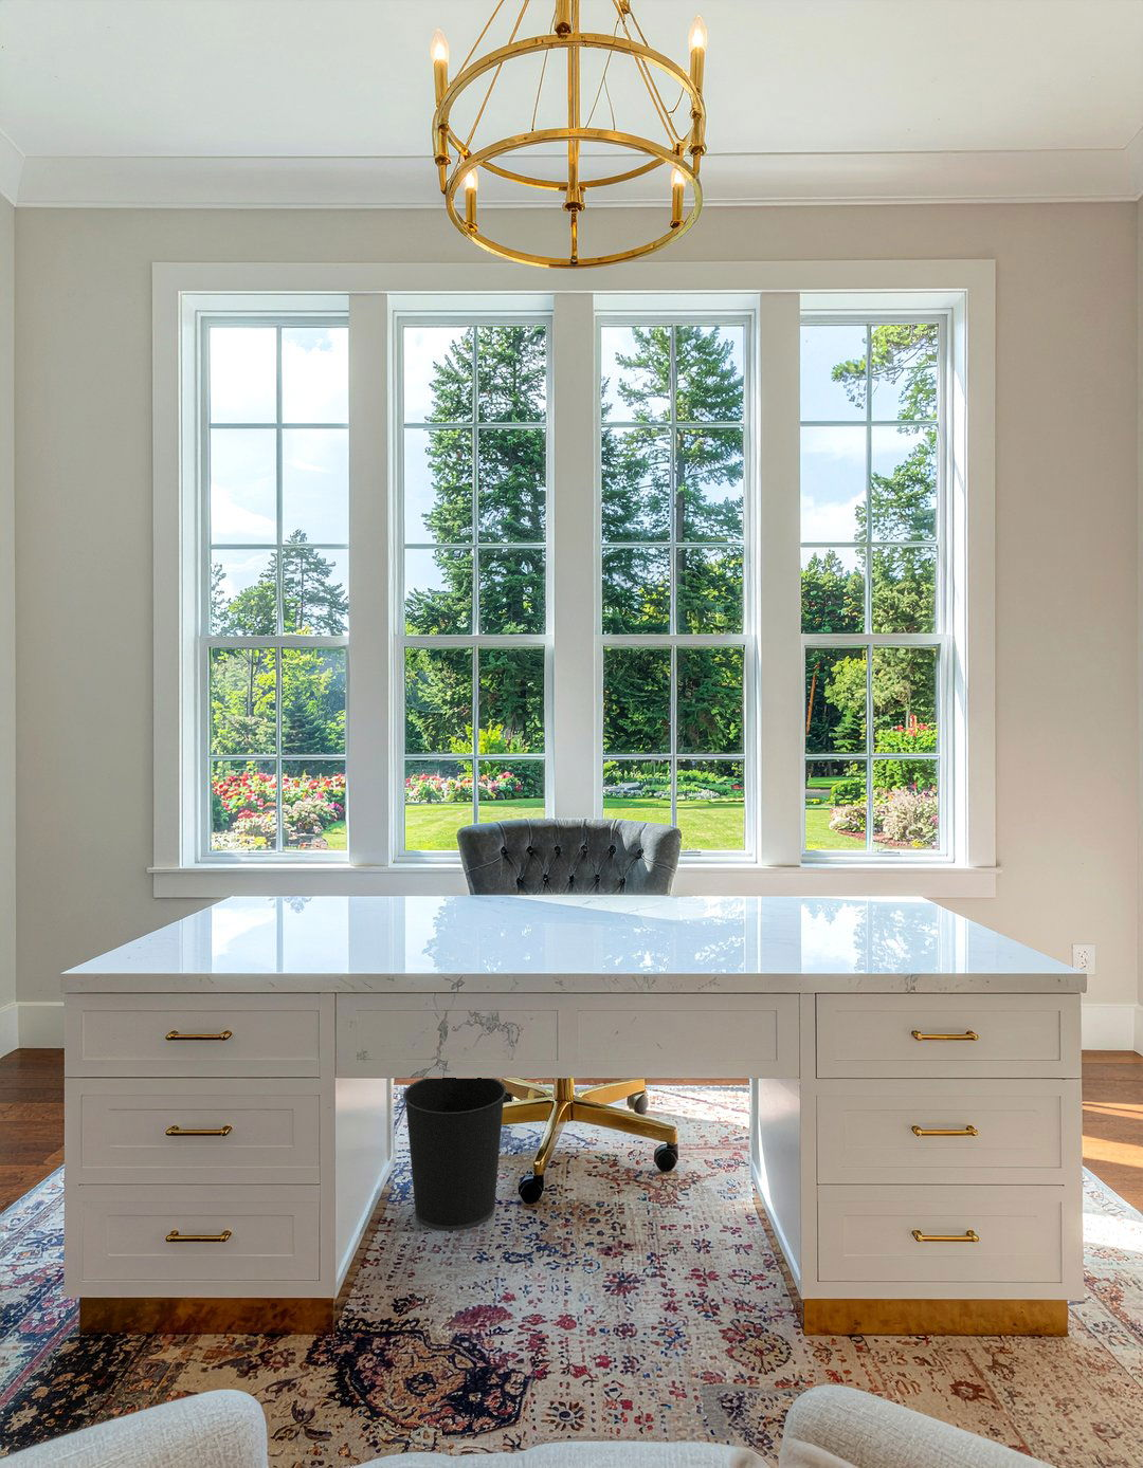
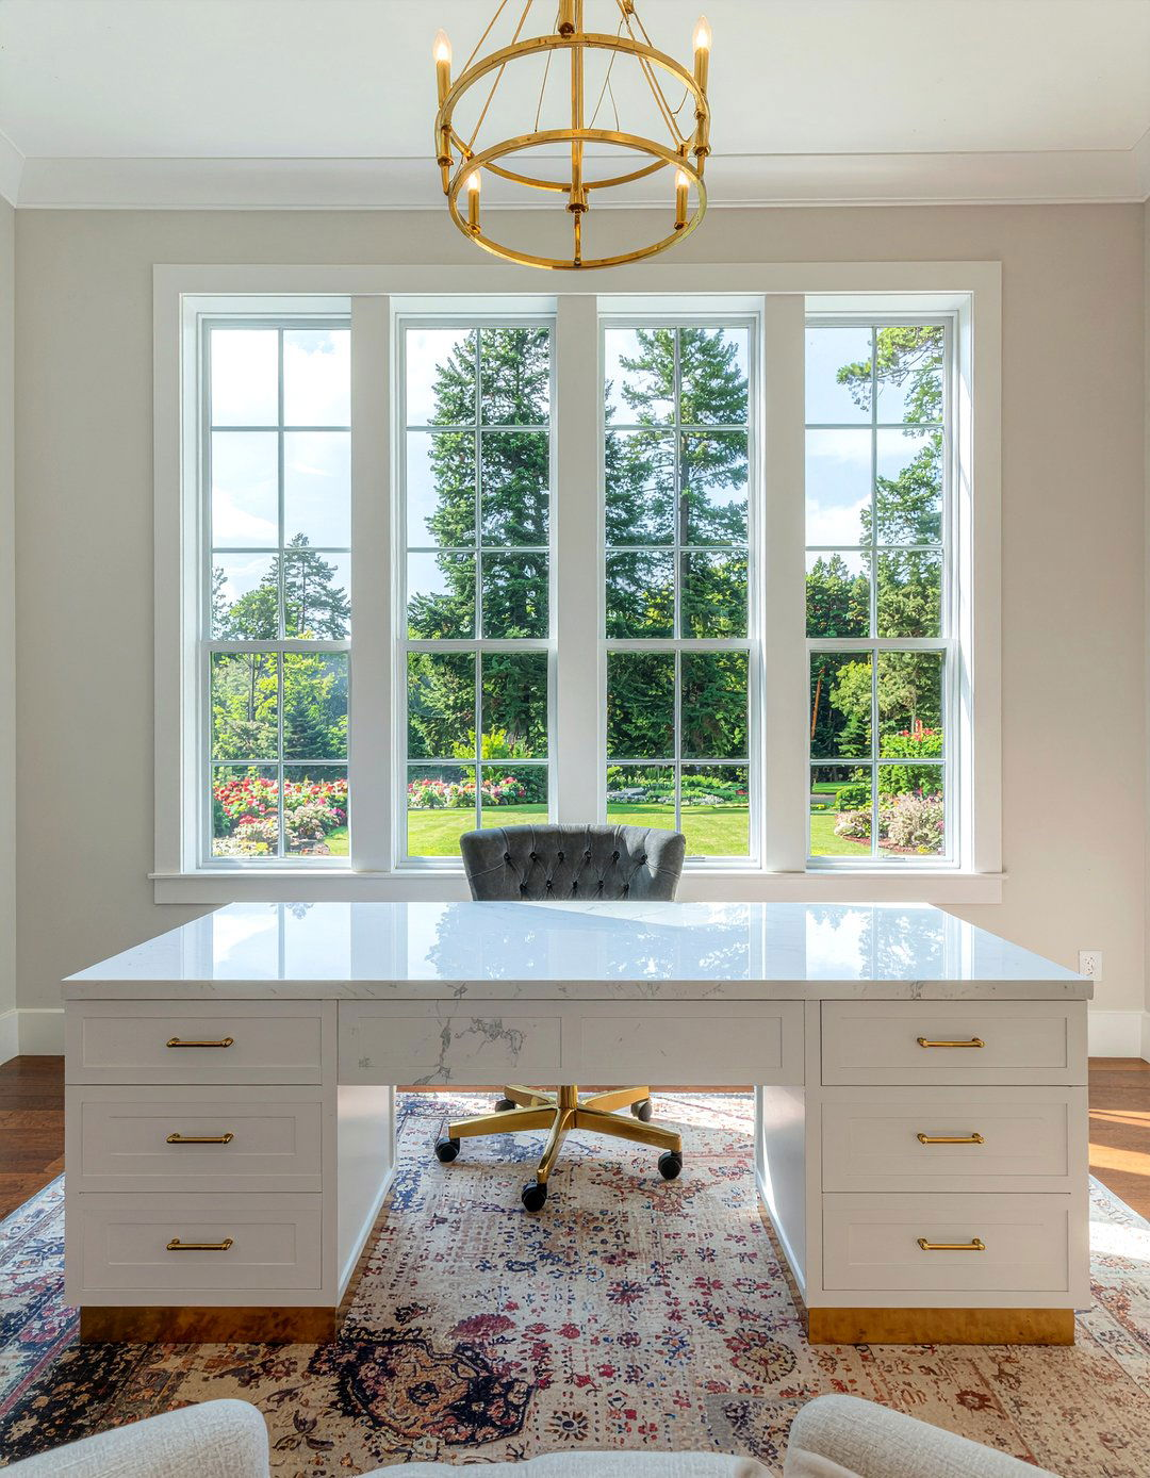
- wastebasket [402,1077,507,1231]
